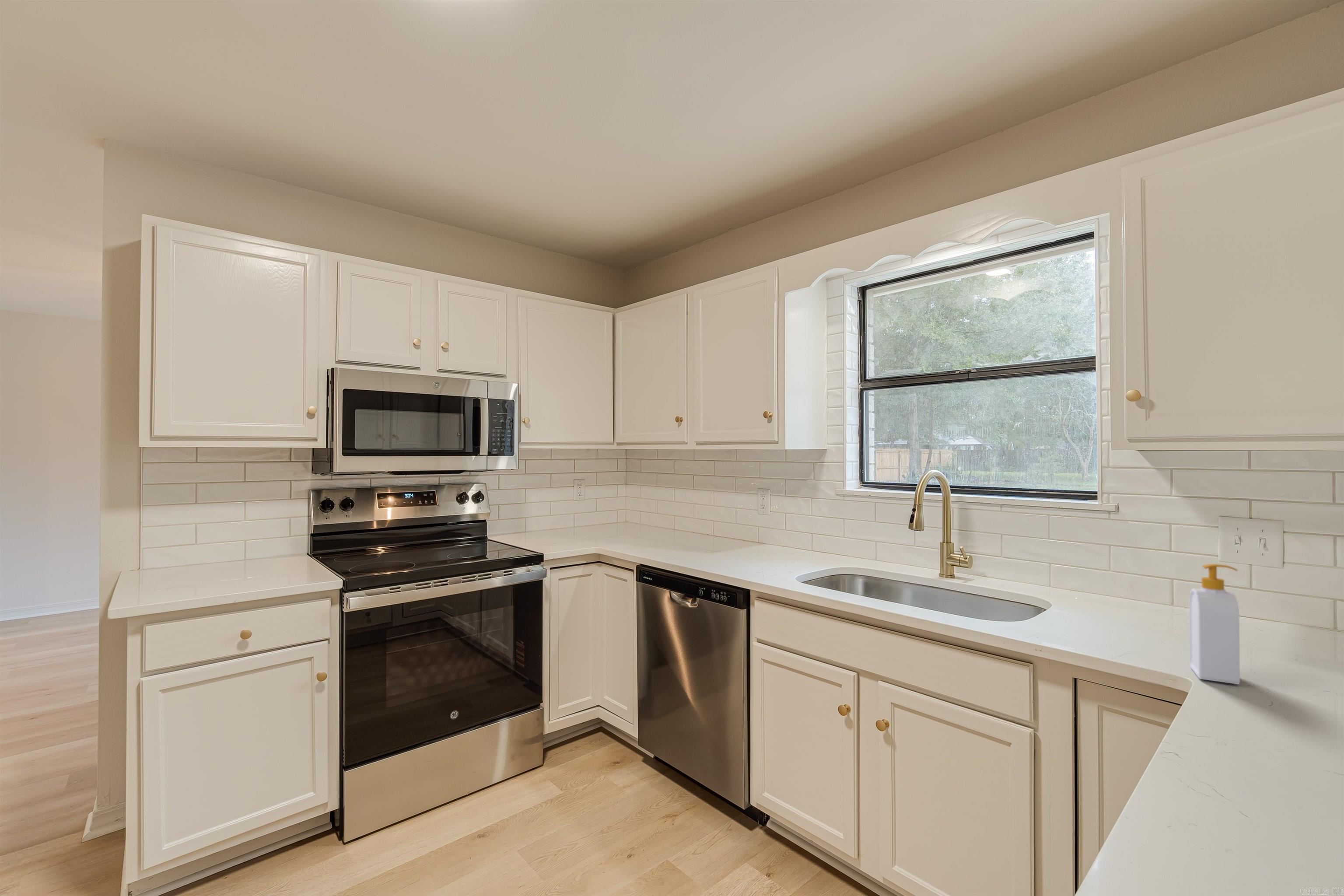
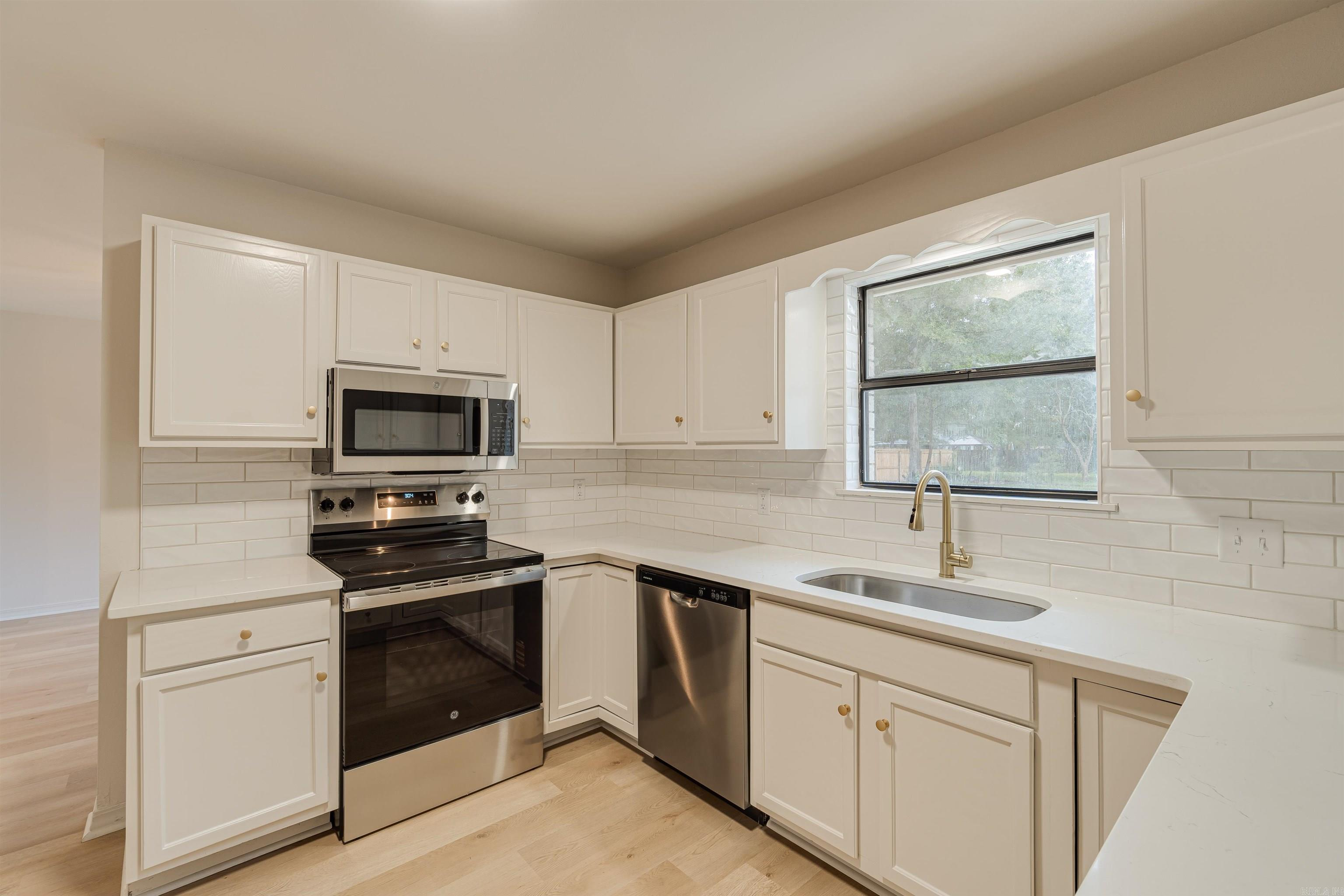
- soap bottle [1189,563,1240,685]
